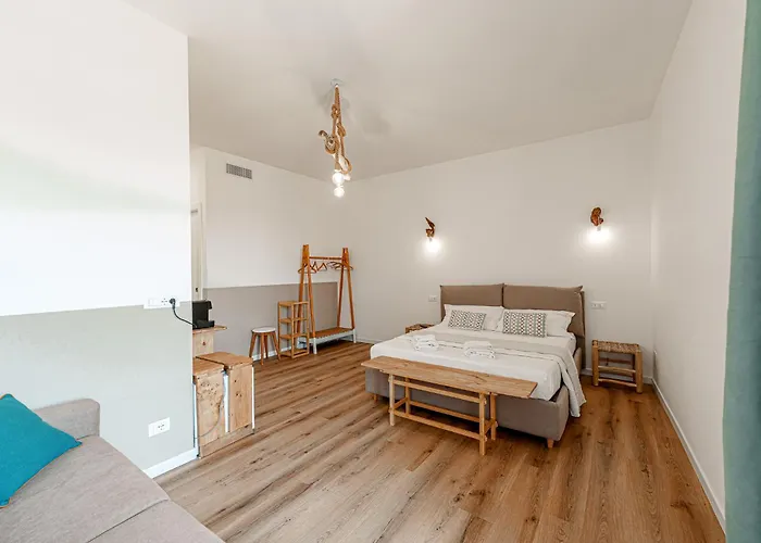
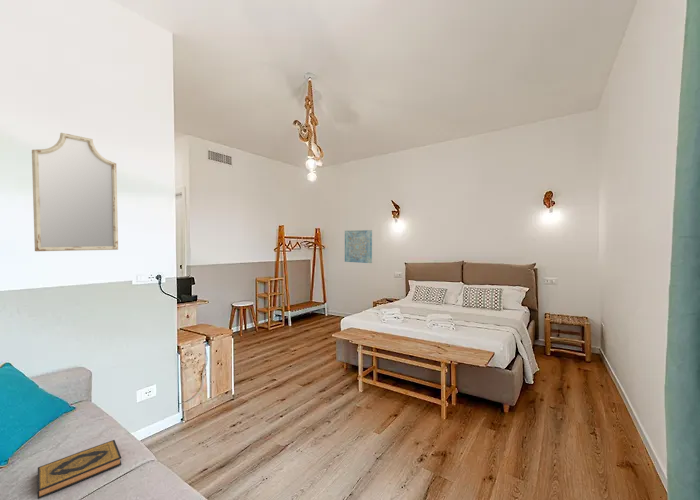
+ home mirror [31,132,119,252]
+ wall art [344,229,373,264]
+ hardback book [36,439,122,500]
